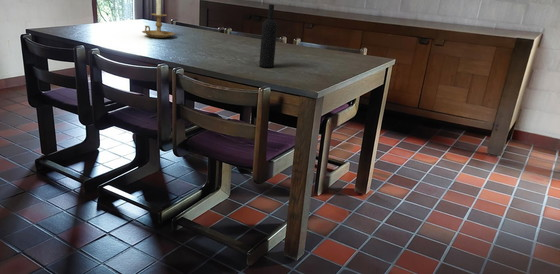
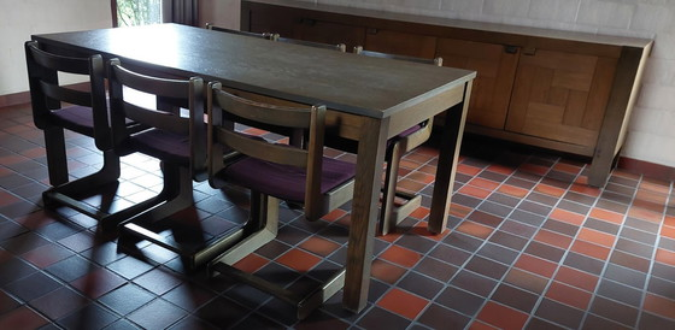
- wine bottle [258,3,278,69]
- candle holder [141,0,176,39]
